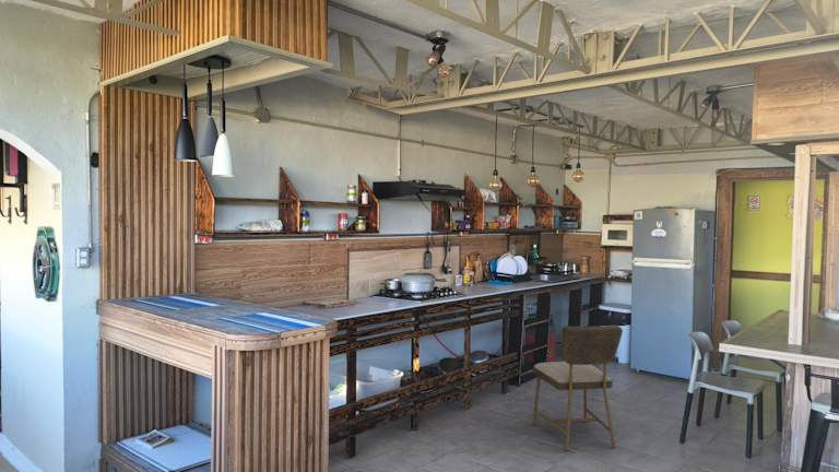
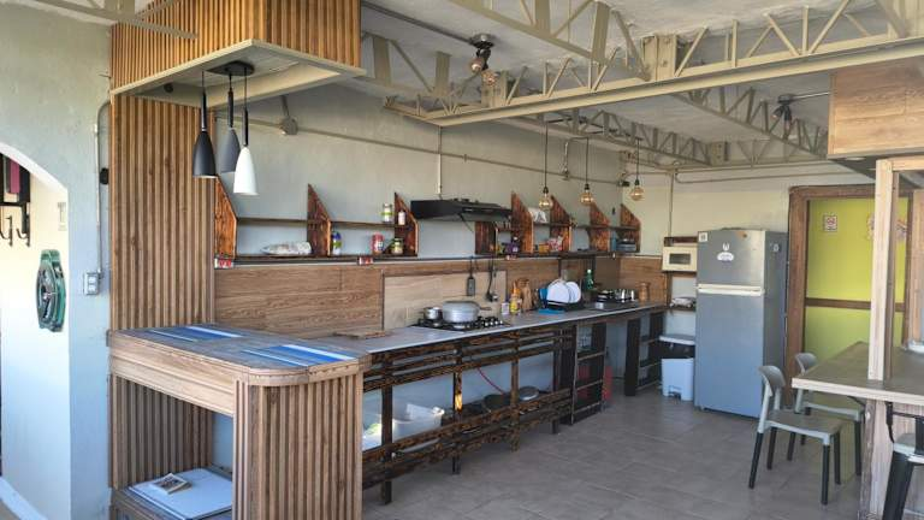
- dining chair [532,323,624,452]
